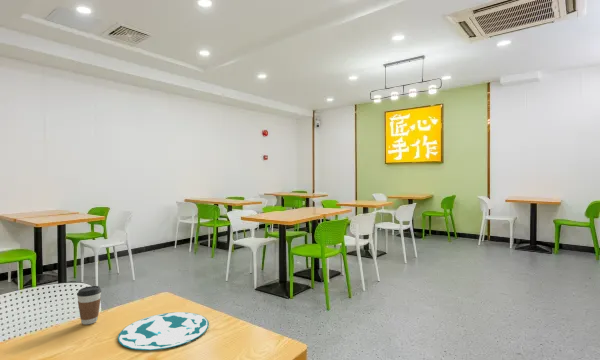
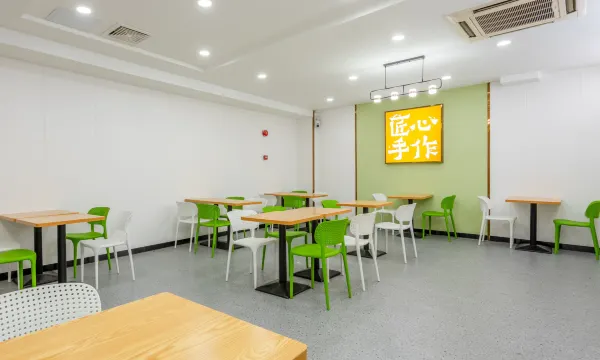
- coffee cup [76,285,102,325]
- plate [117,311,210,351]
